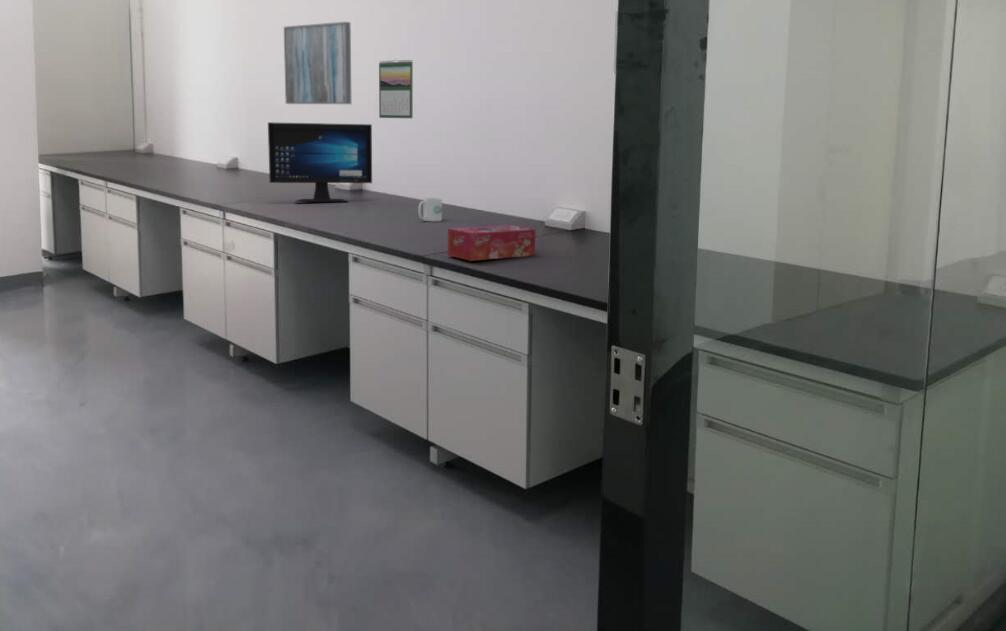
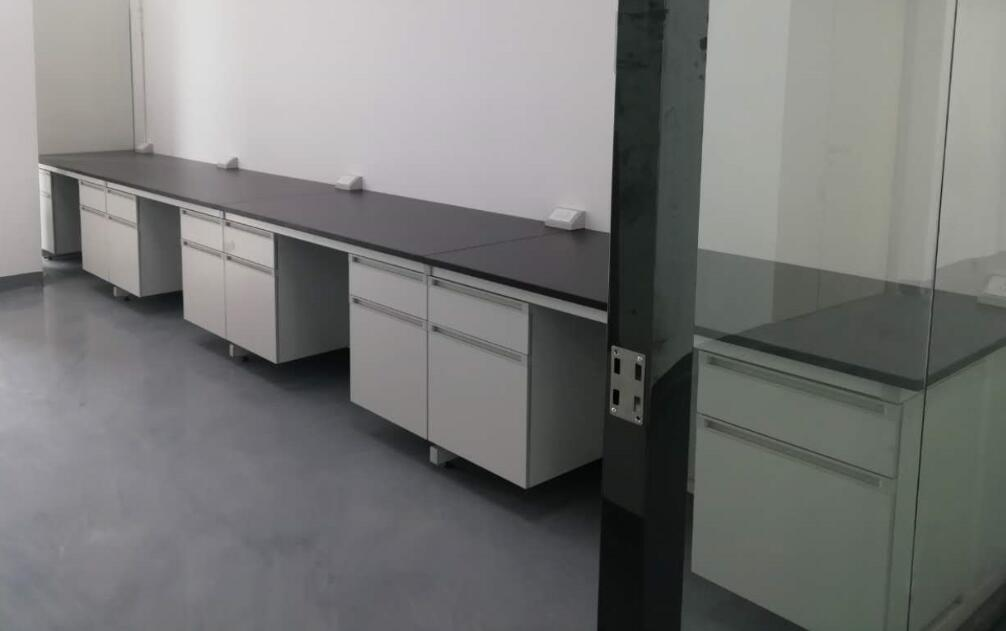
- tissue box [447,224,536,262]
- computer monitor [267,121,373,203]
- wall art [283,21,352,105]
- calendar [378,58,414,119]
- mug [417,197,443,222]
